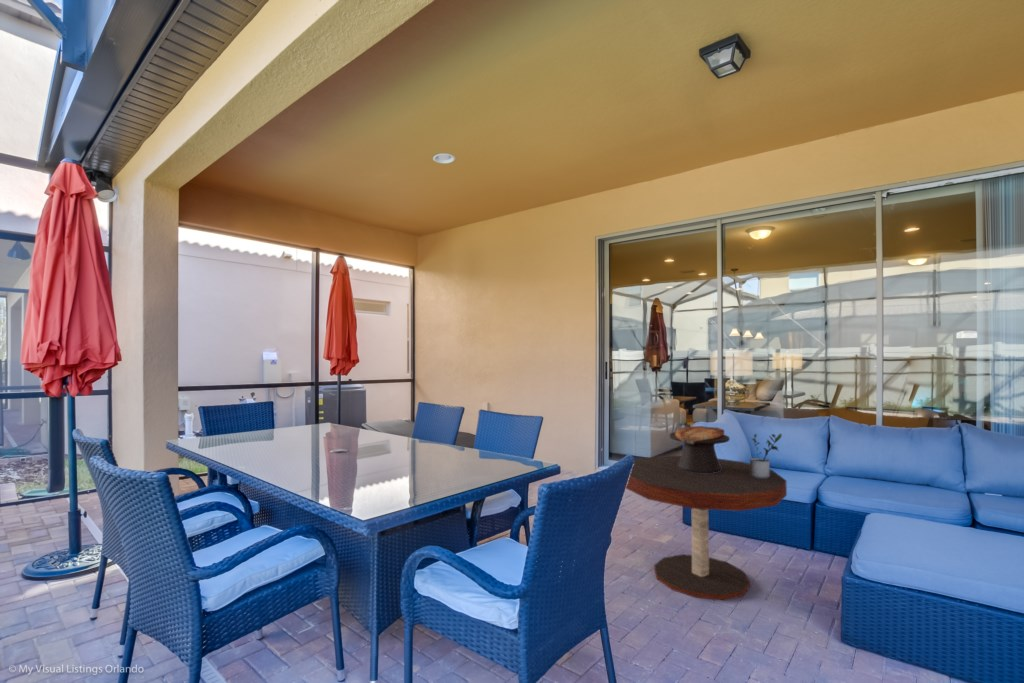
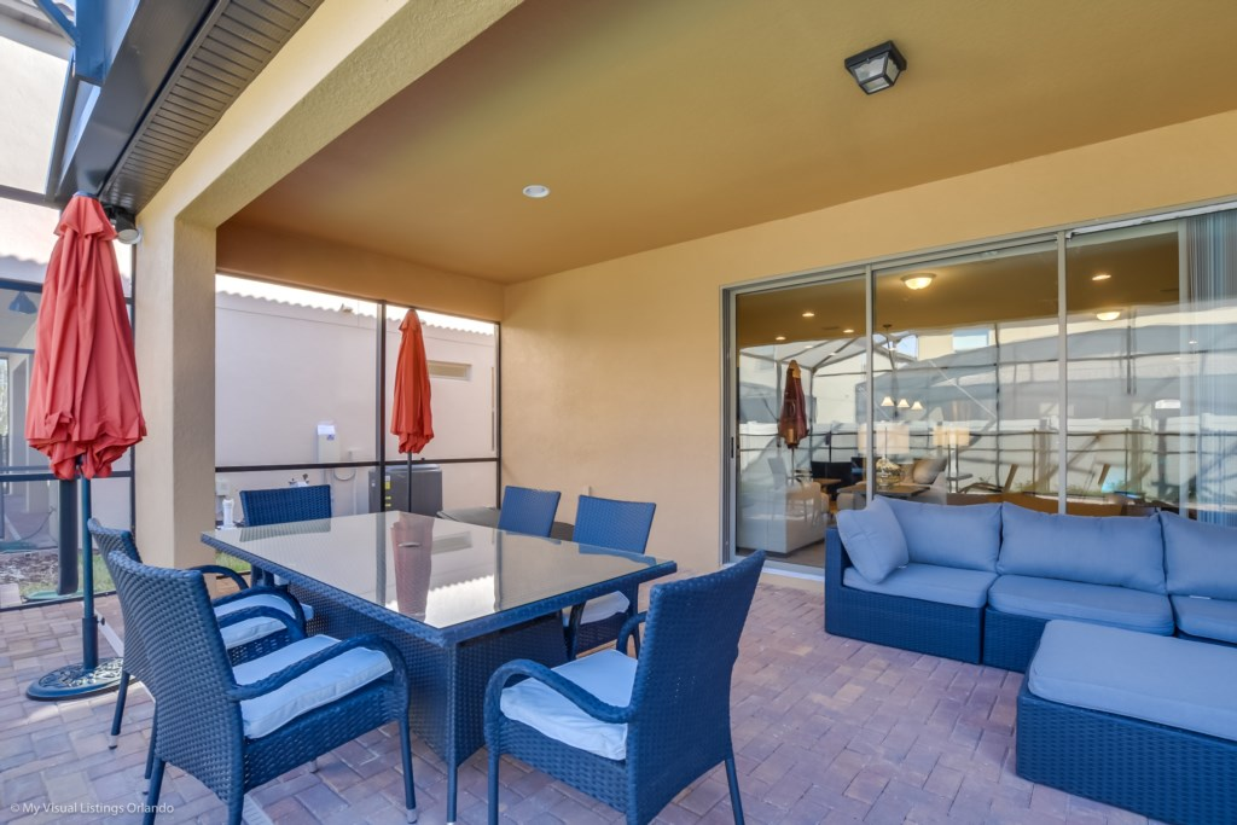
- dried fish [669,425,731,473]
- coffee table [625,455,788,601]
- potted plant [749,433,783,478]
